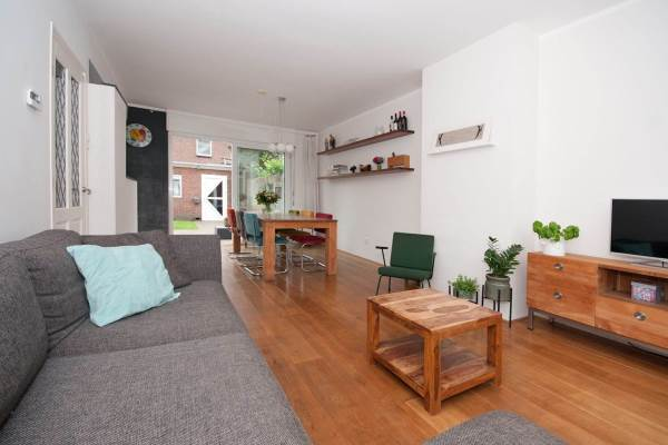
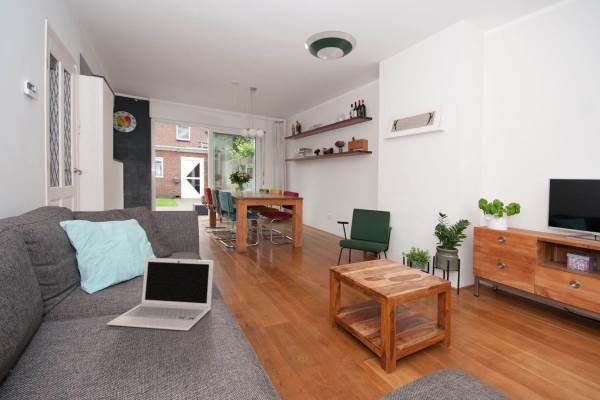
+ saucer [304,30,357,61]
+ laptop [106,257,215,332]
